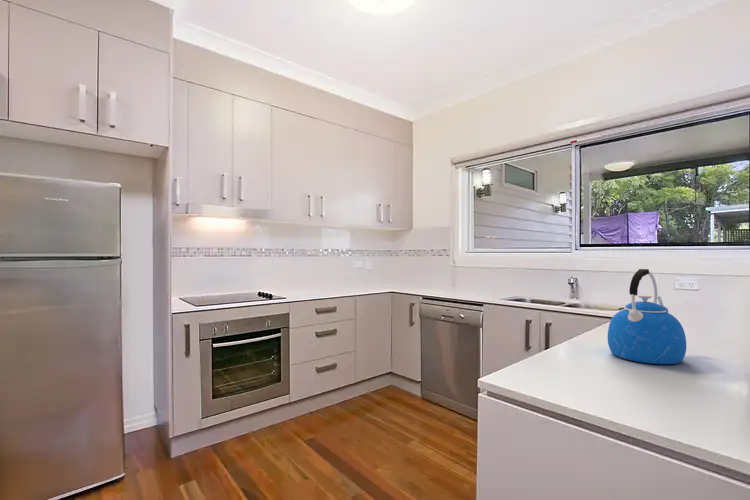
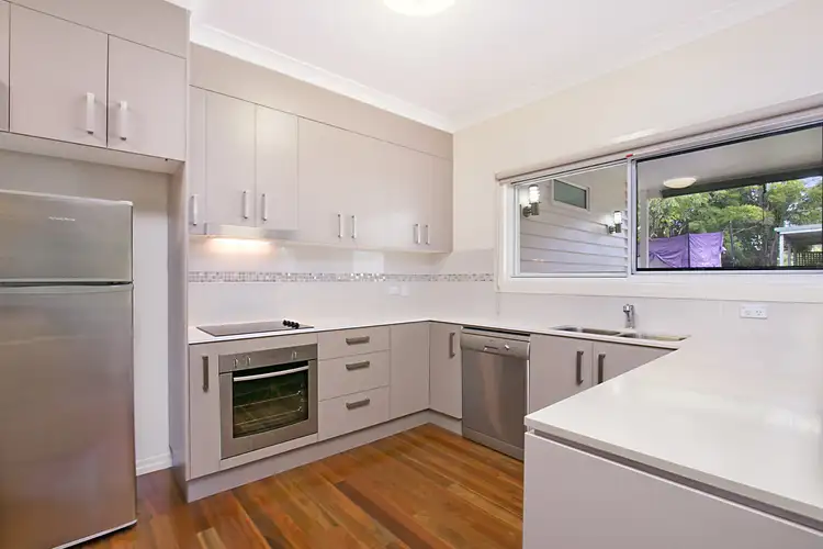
- kettle [607,268,687,365]
